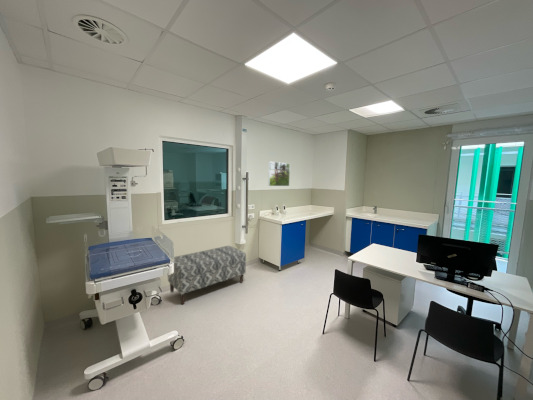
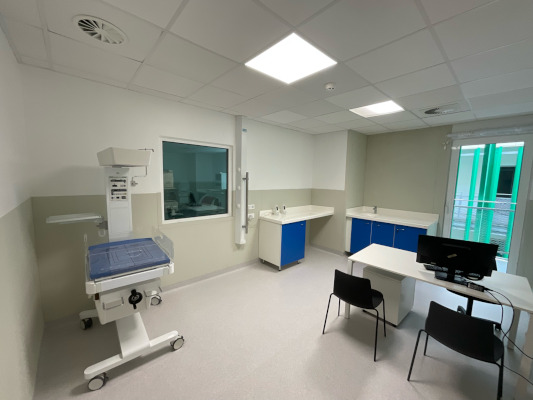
- bench [167,245,247,305]
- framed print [267,161,291,187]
